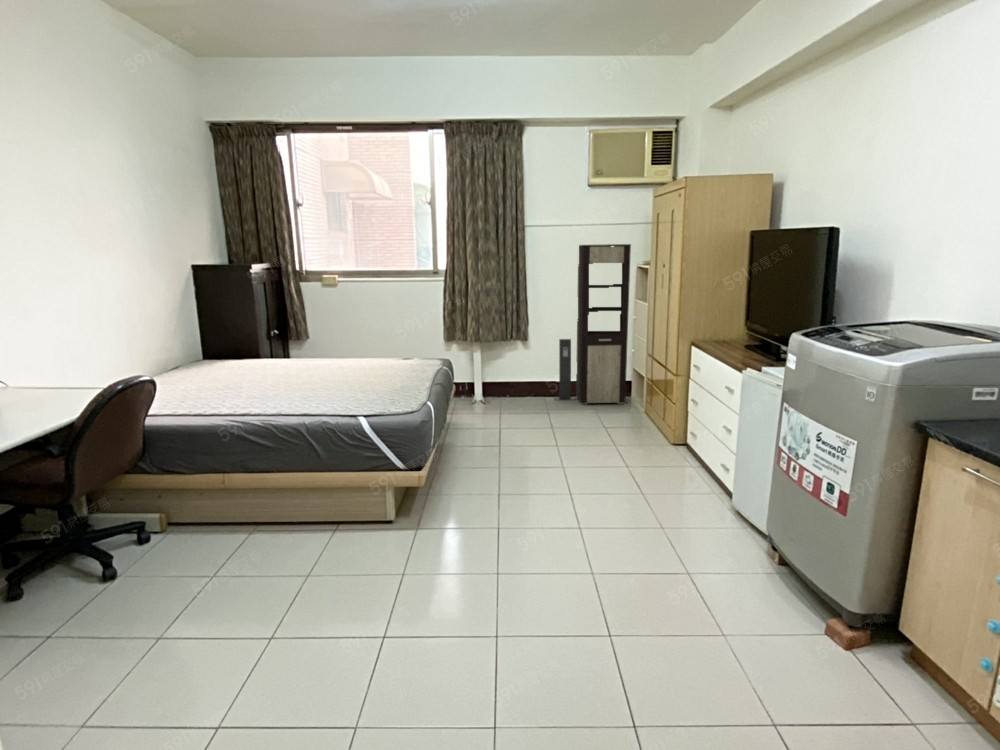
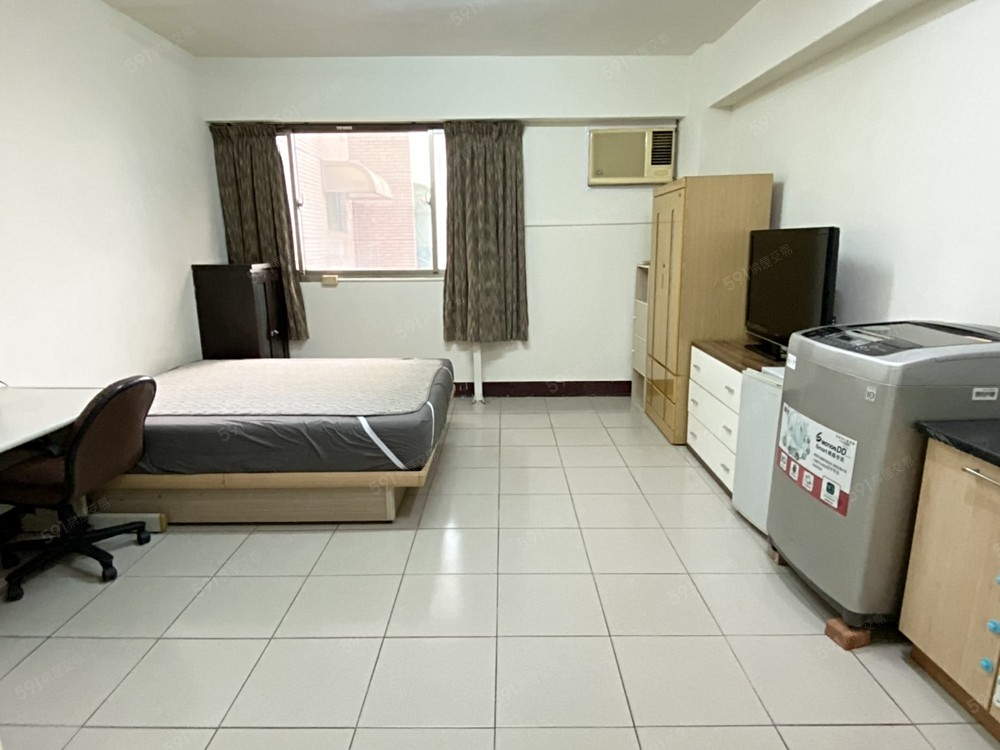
- speaker [553,338,577,401]
- cabinet [575,243,632,405]
